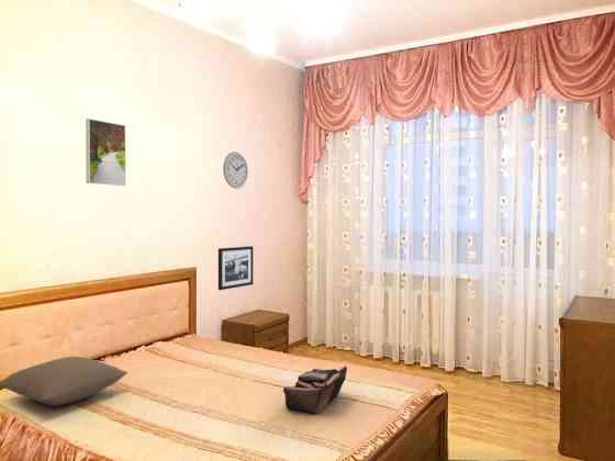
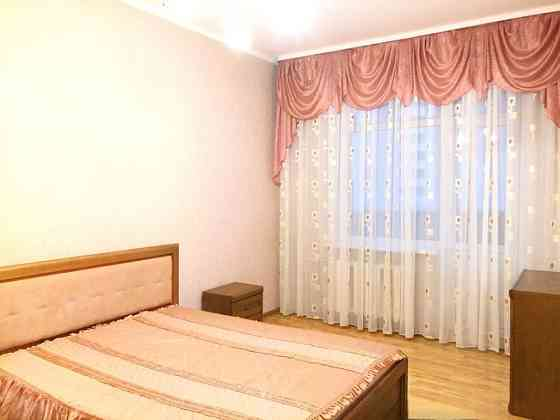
- picture frame [217,245,255,291]
- pillow [0,356,130,406]
- tote bag [282,366,348,415]
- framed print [85,117,127,187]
- wall clock [222,150,249,190]
